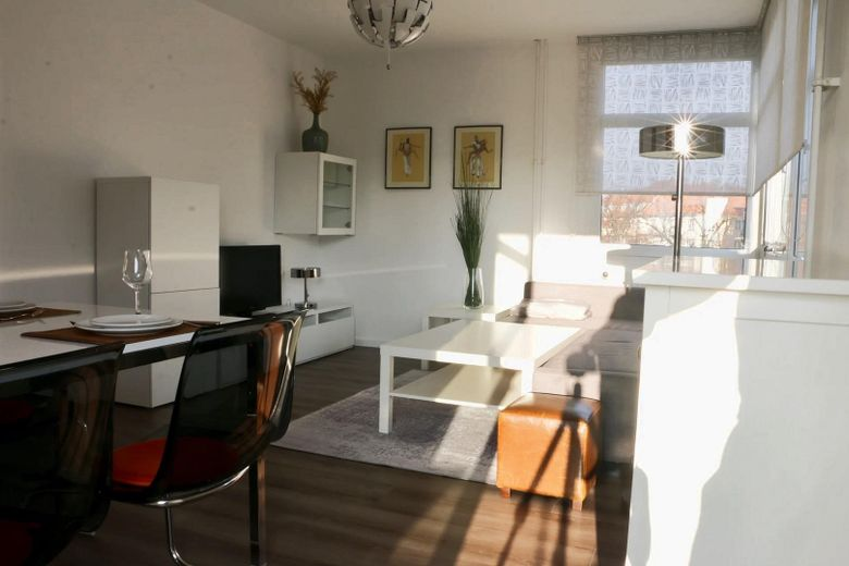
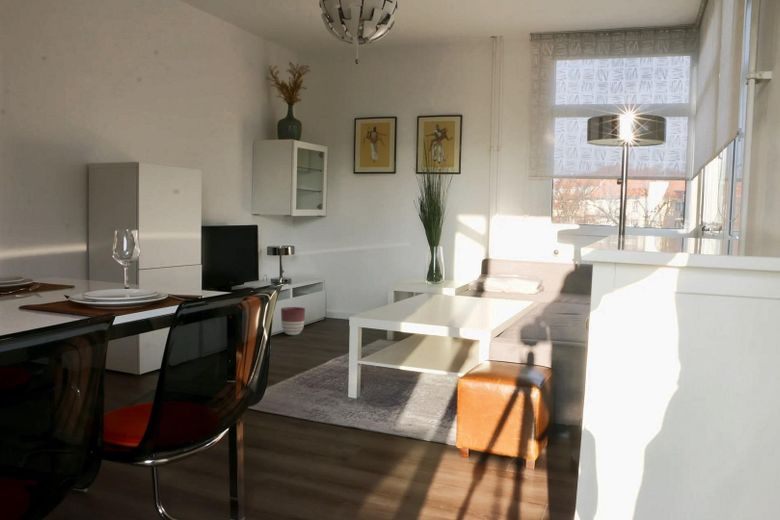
+ planter [280,306,306,336]
